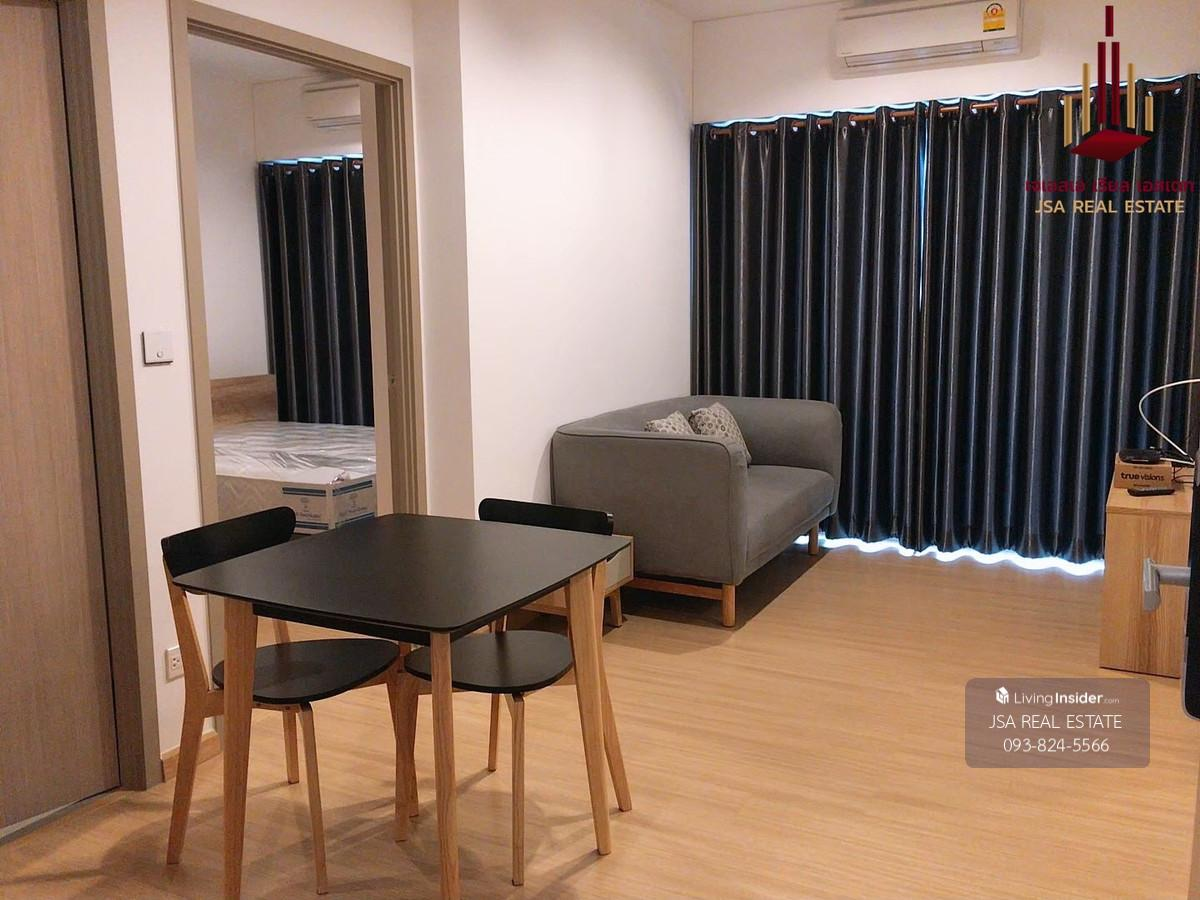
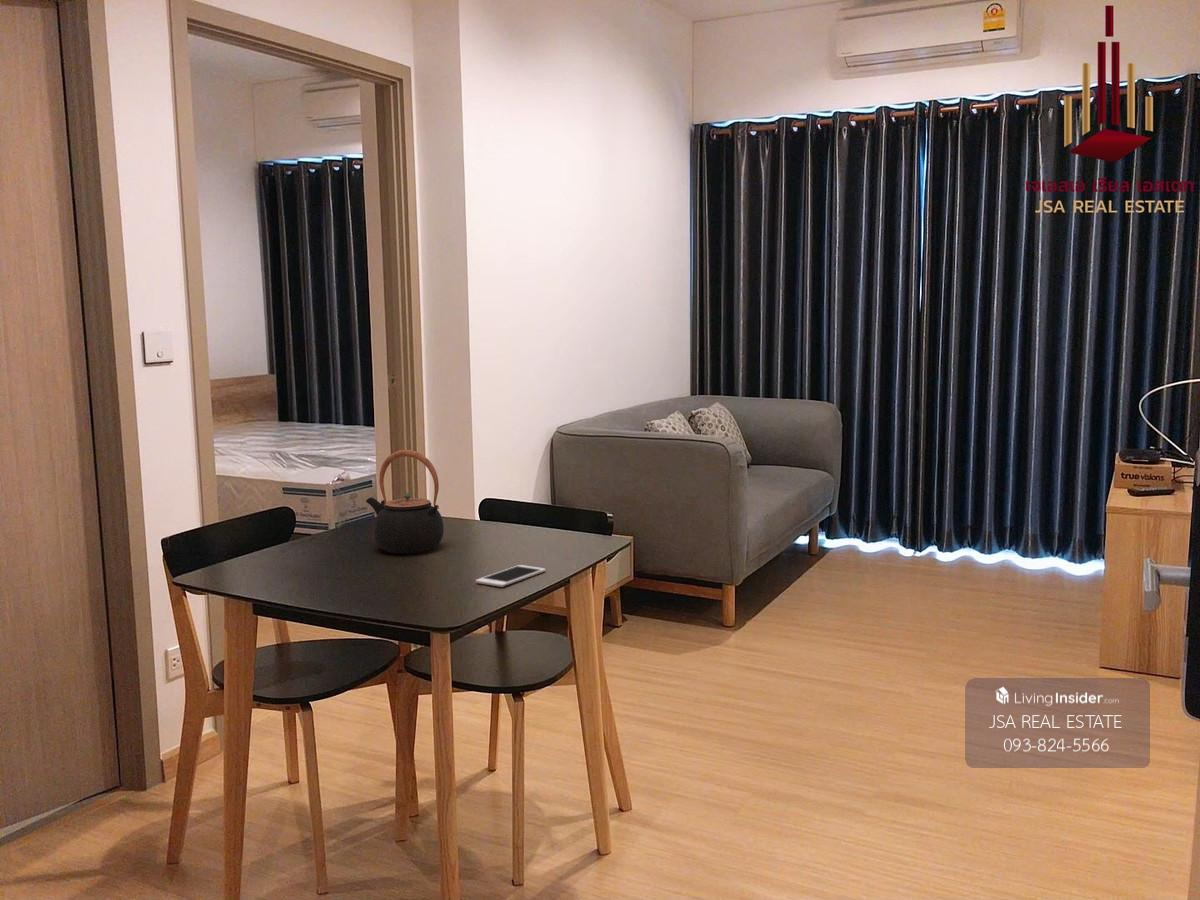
+ cell phone [475,564,547,588]
+ teapot [365,449,445,555]
